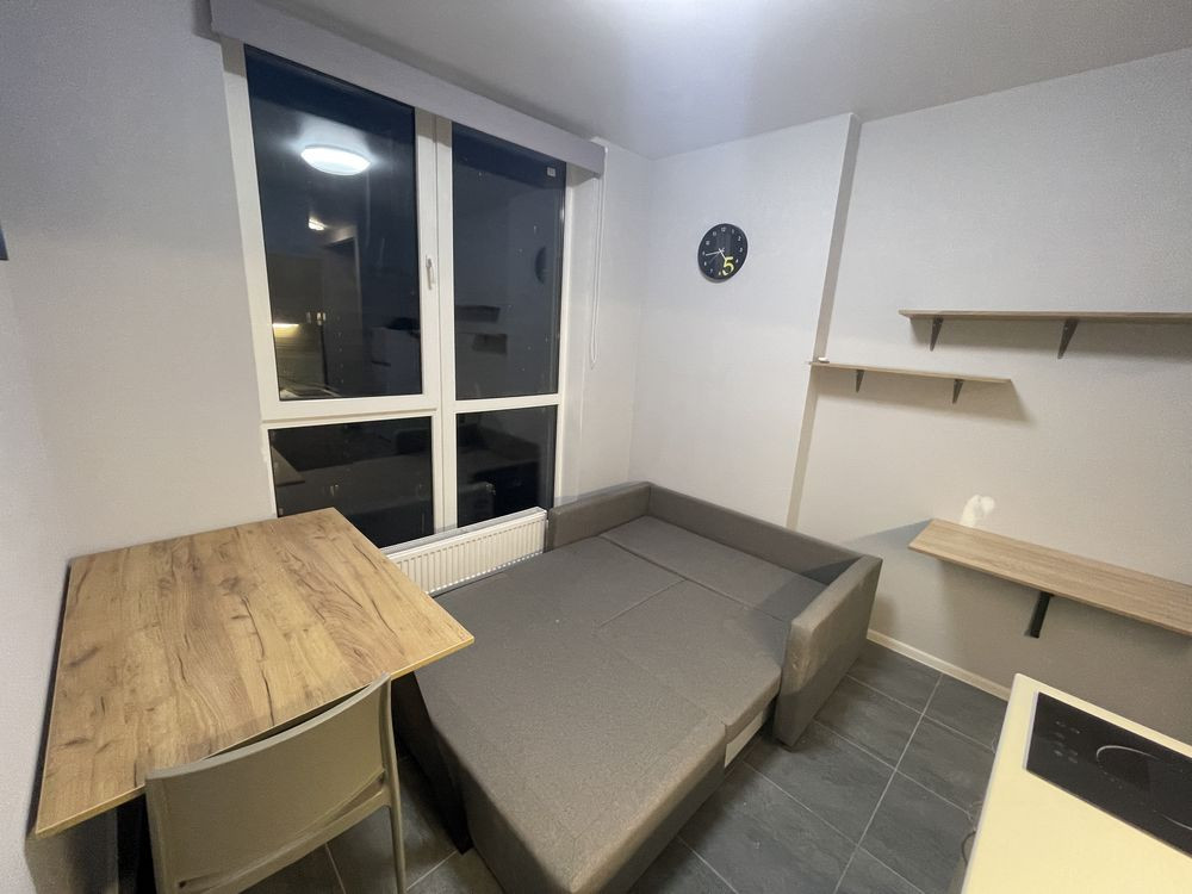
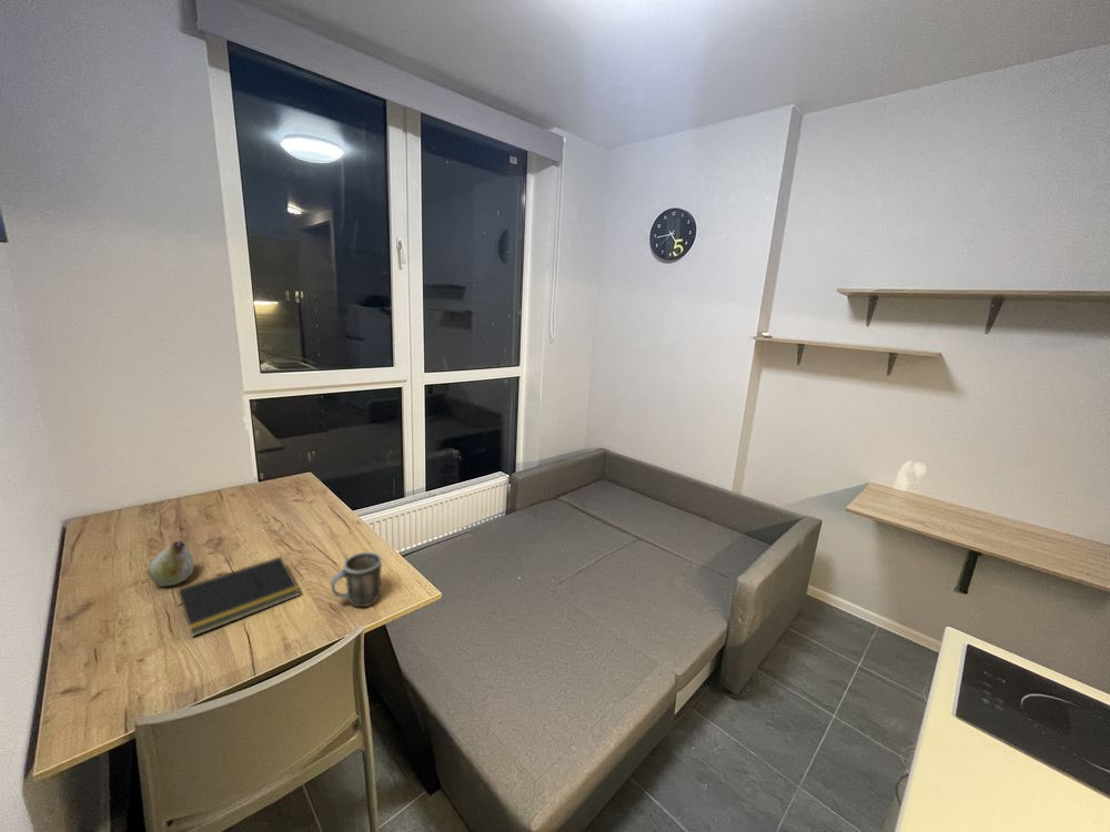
+ fruit [147,539,195,587]
+ mug [330,551,383,608]
+ notepad [176,556,302,638]
